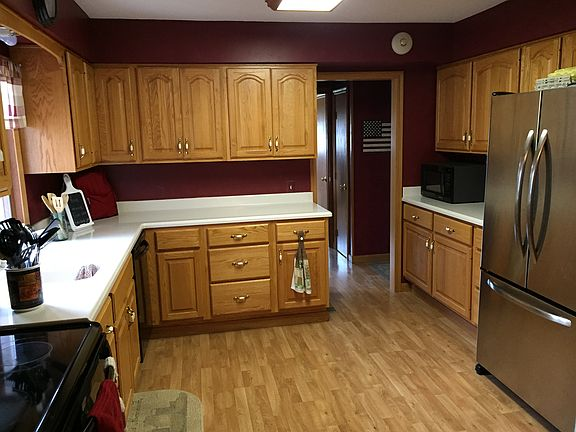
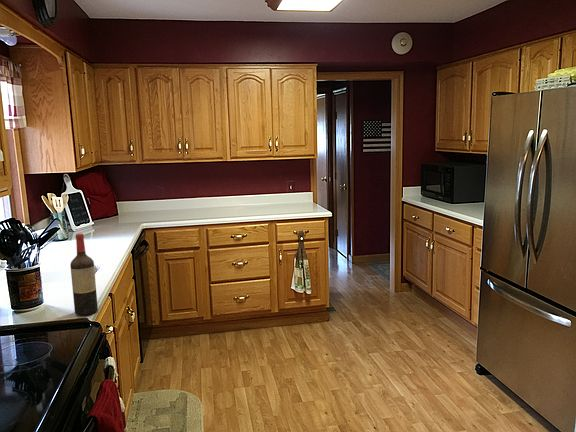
+ wine bottle [69,233,99,316]
